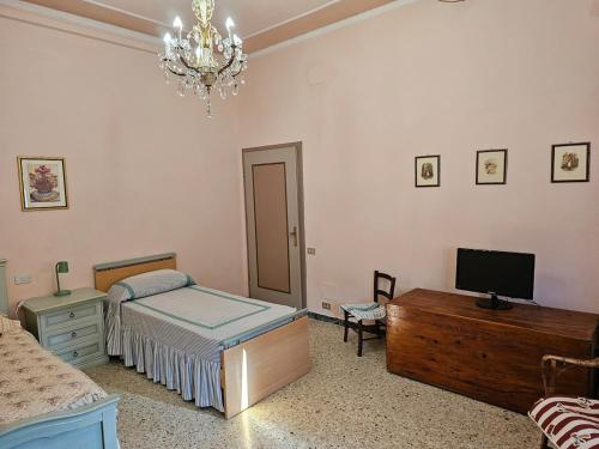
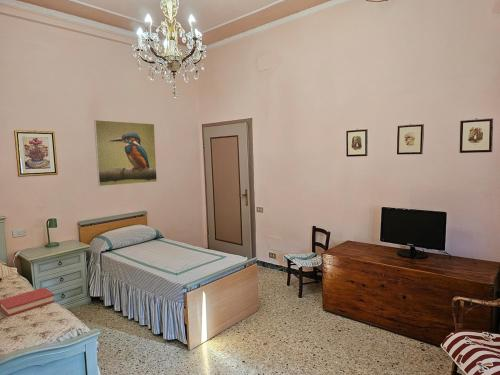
+ hardback book [0,287,56,317]
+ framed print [93,119,158,187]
